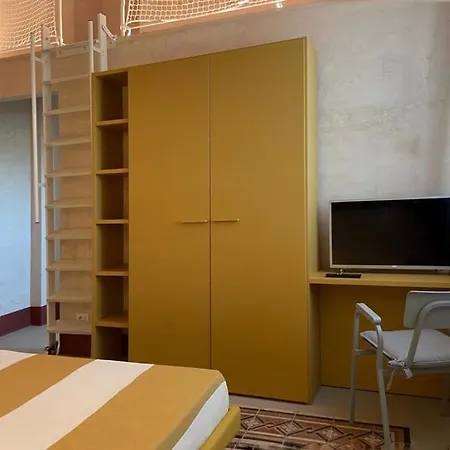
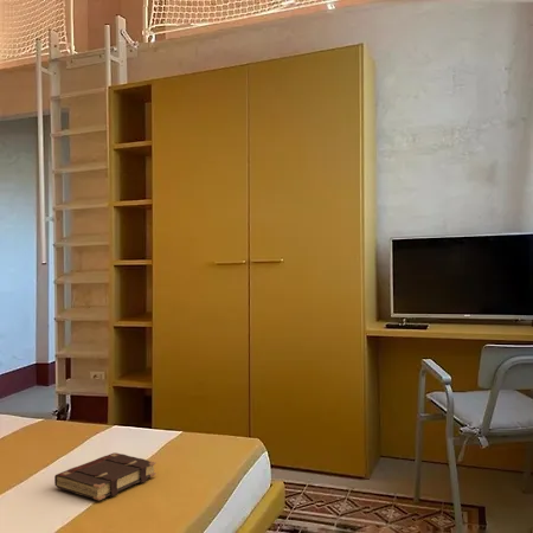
+ book [53,451,158,501]
